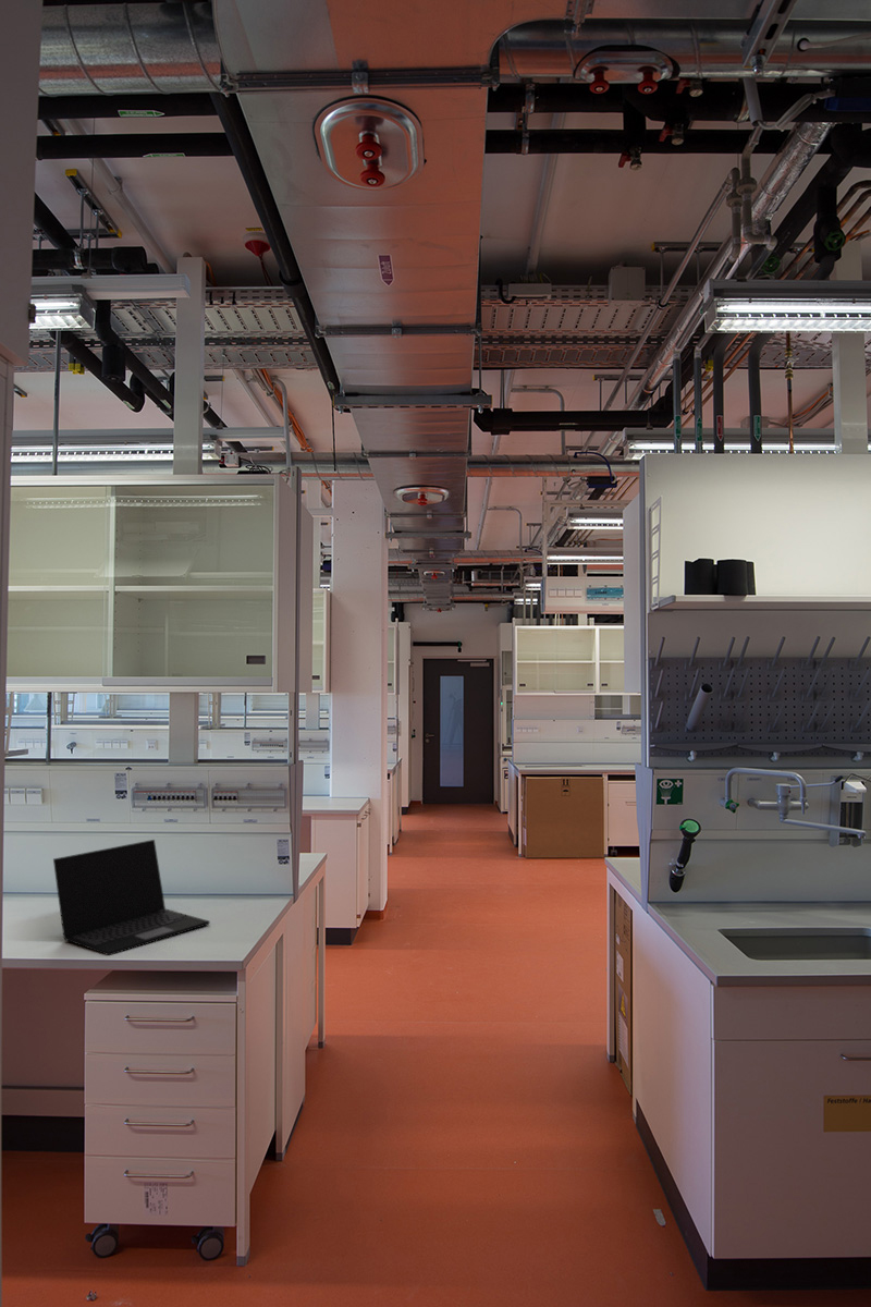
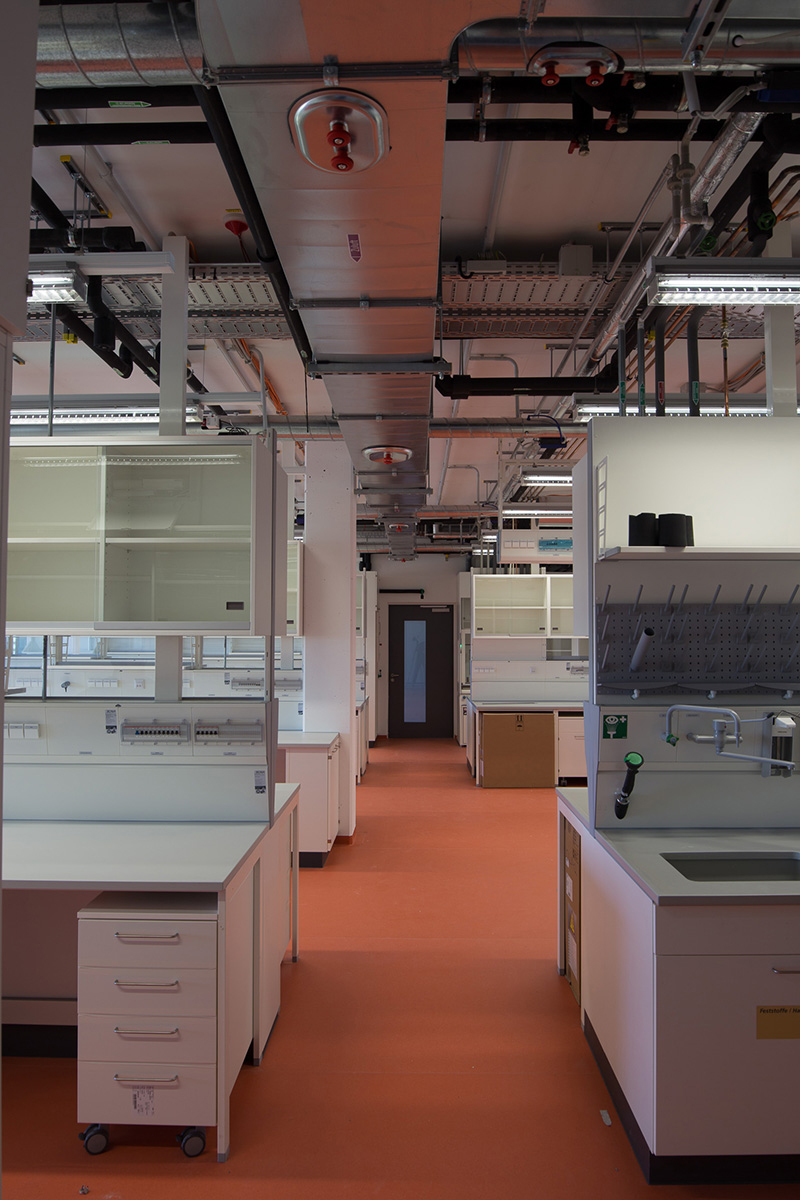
- laptop [52,839,211,956]
